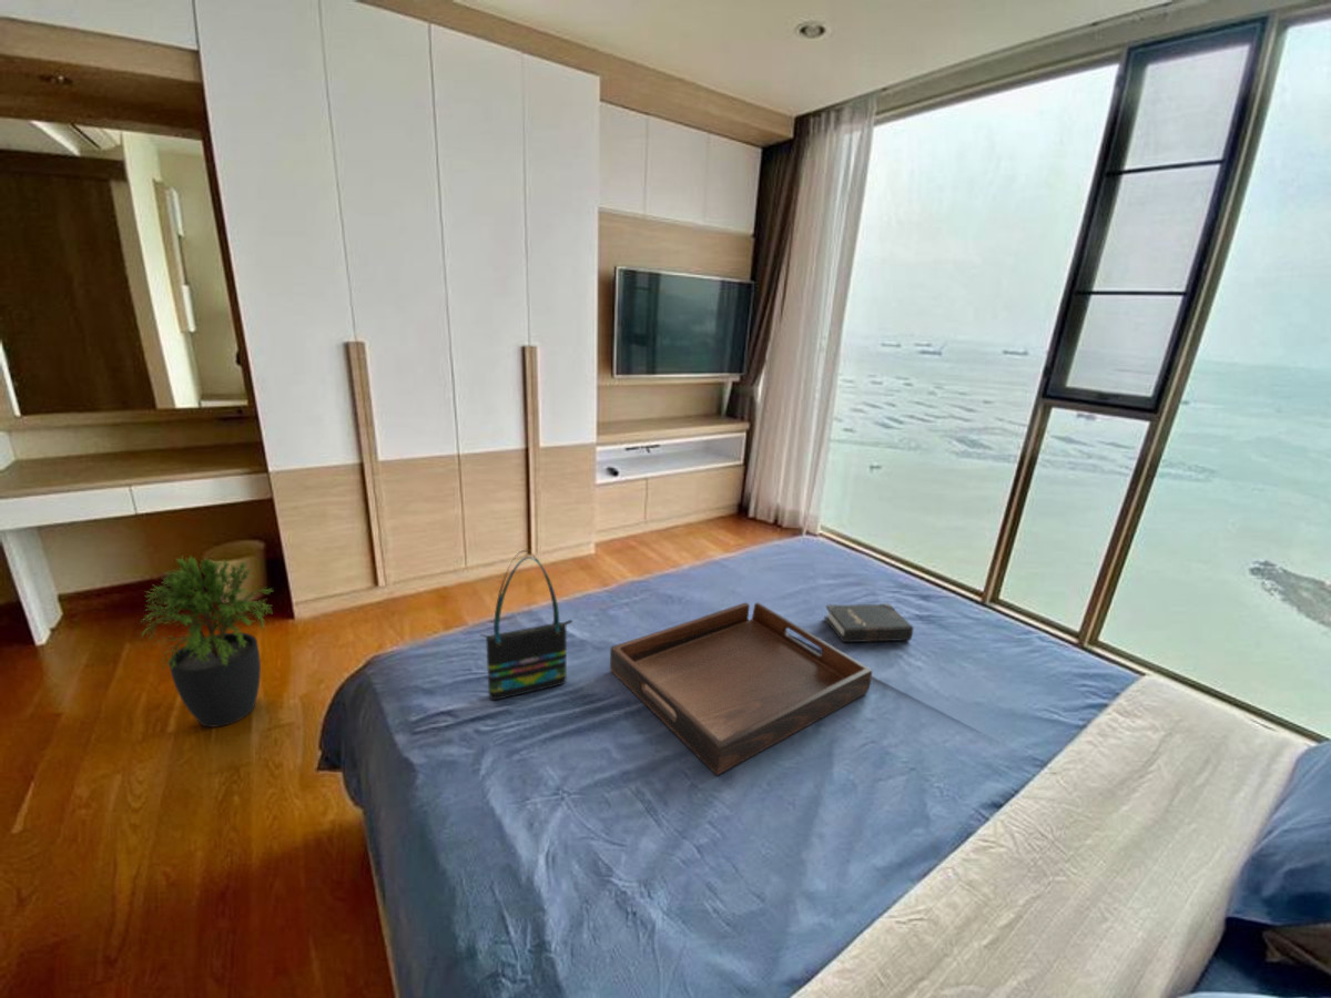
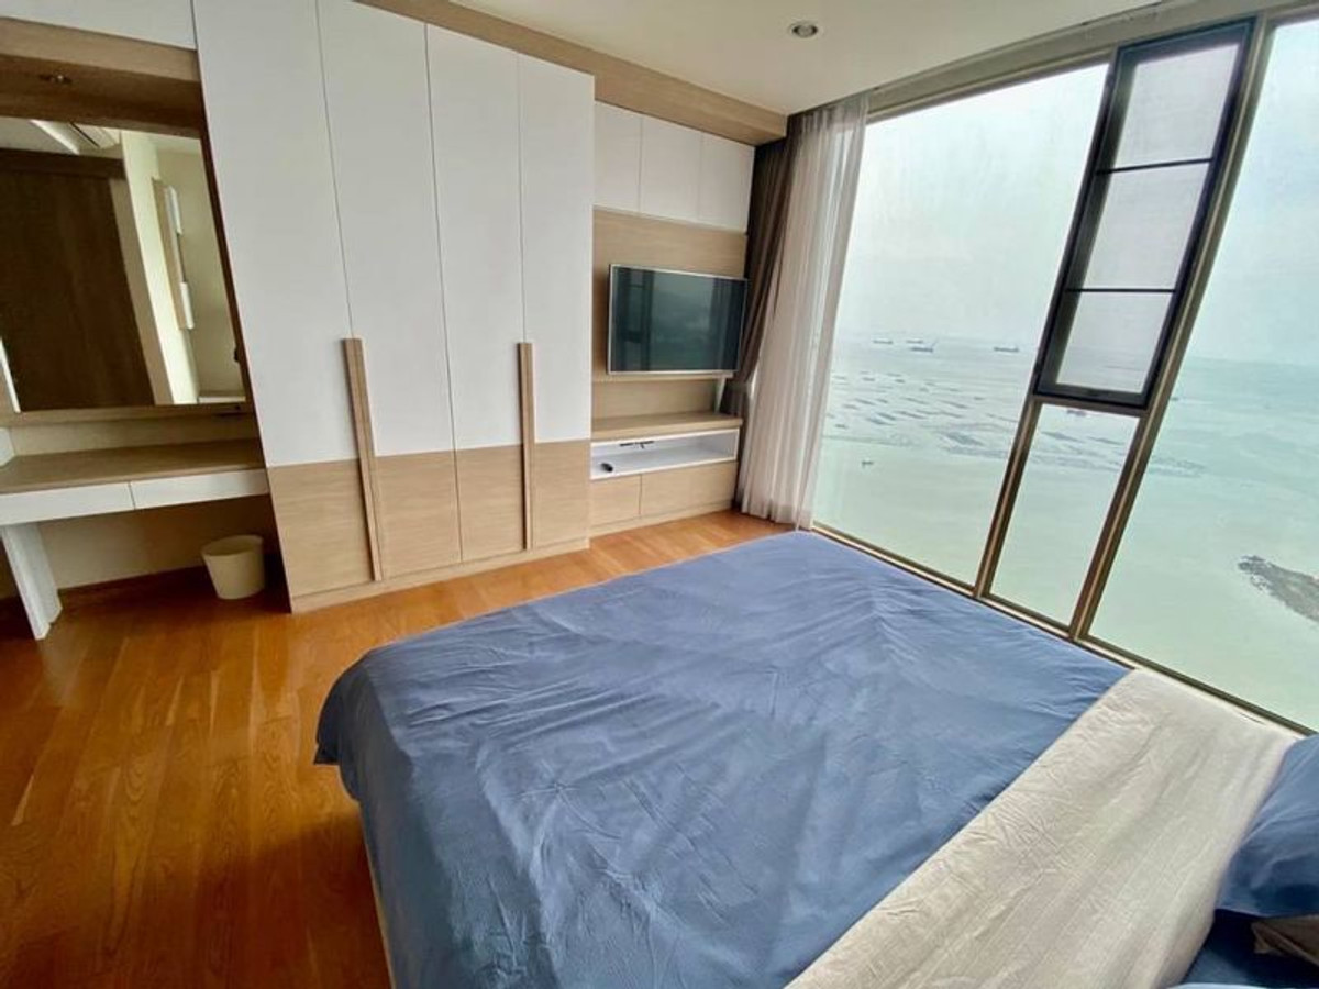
- potted plant [139,553,274,729]
- serving tray [609,601,873,776]
- hardback book [823,602,914,643]
- tote bag [480,549,573,701]
